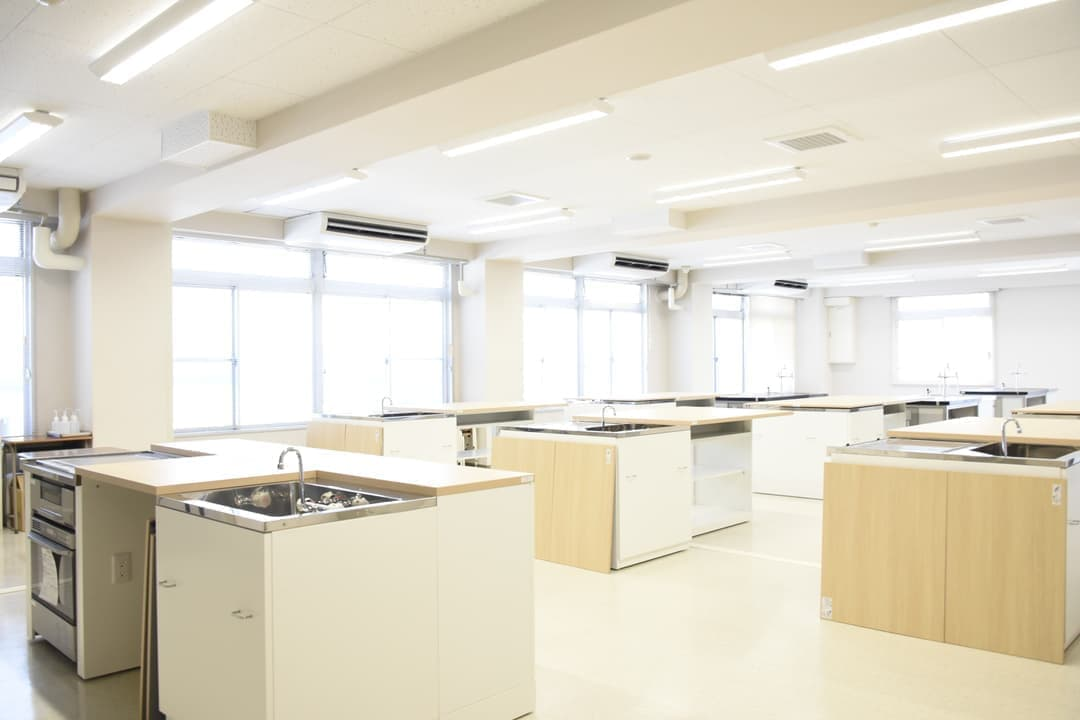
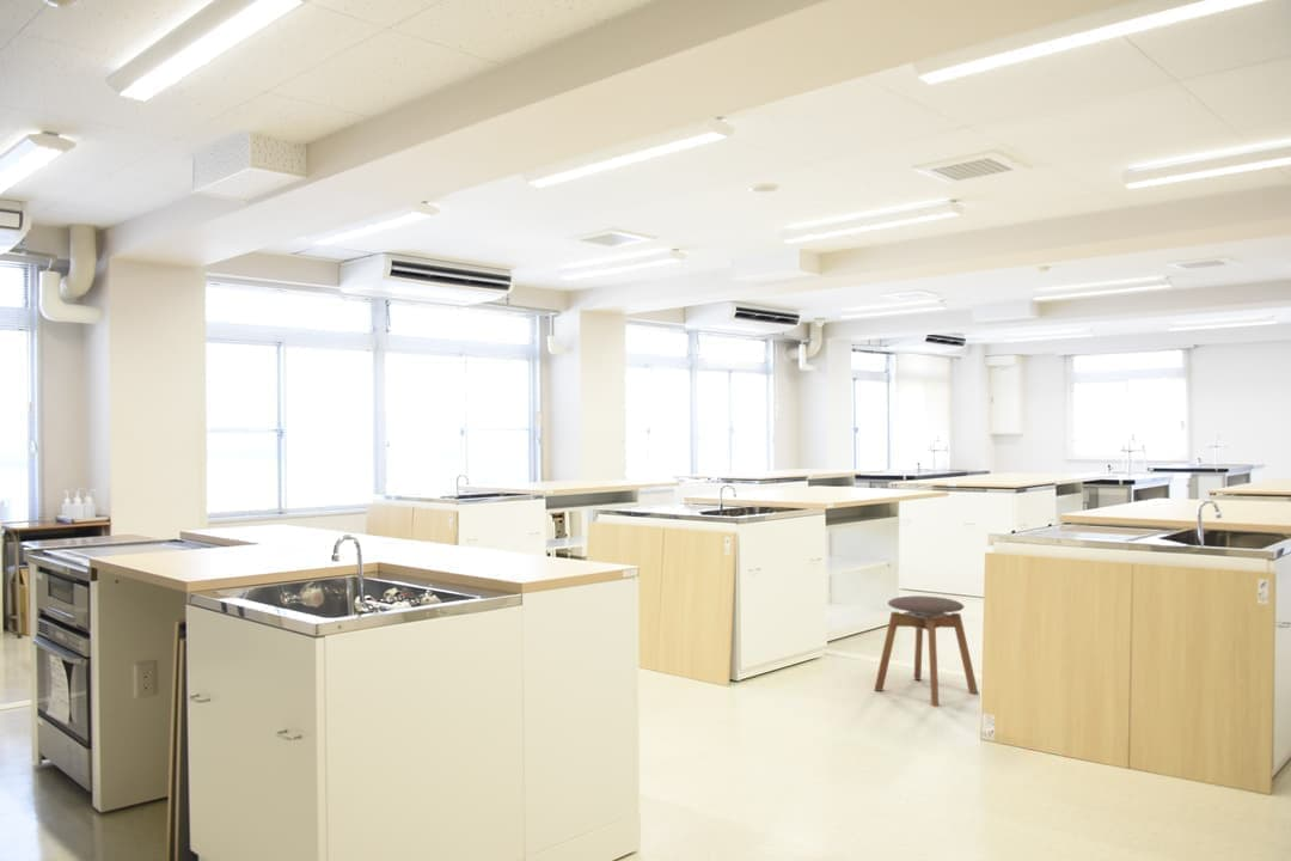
+ stool [874,594,979,707]
